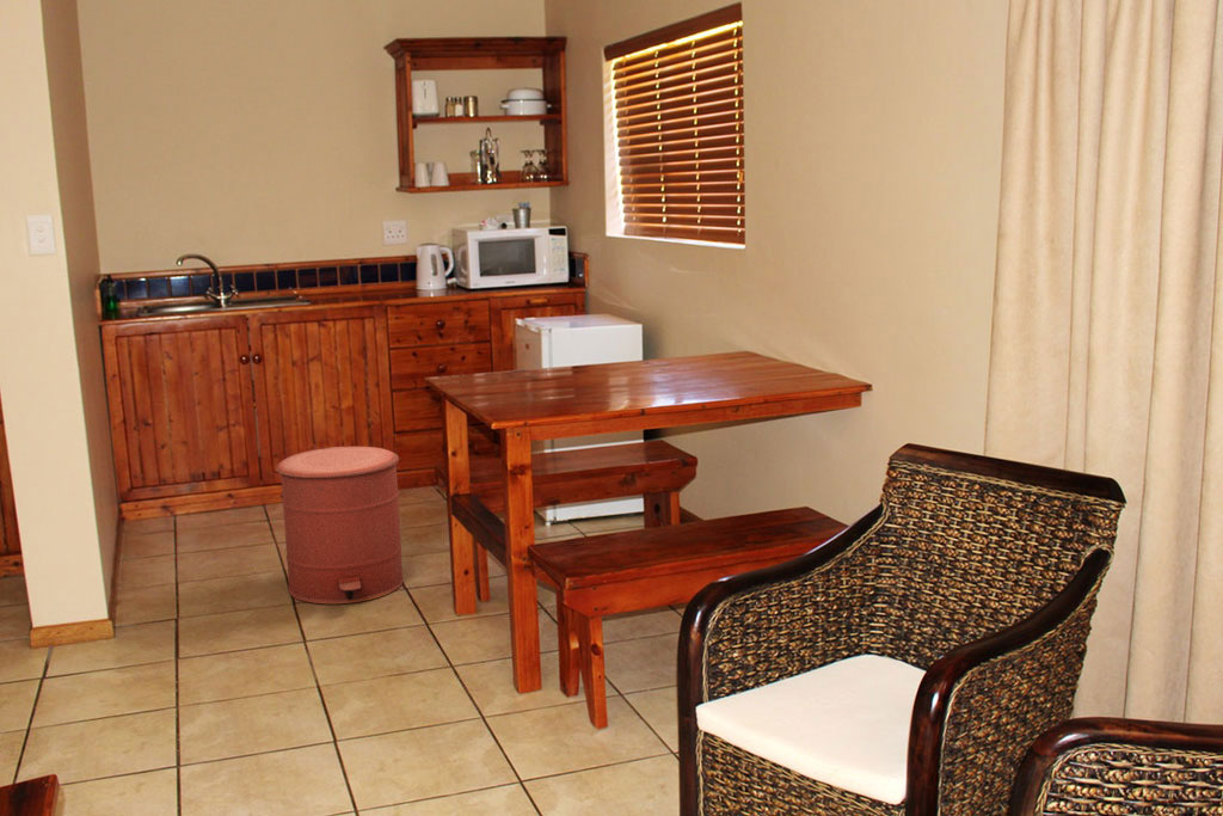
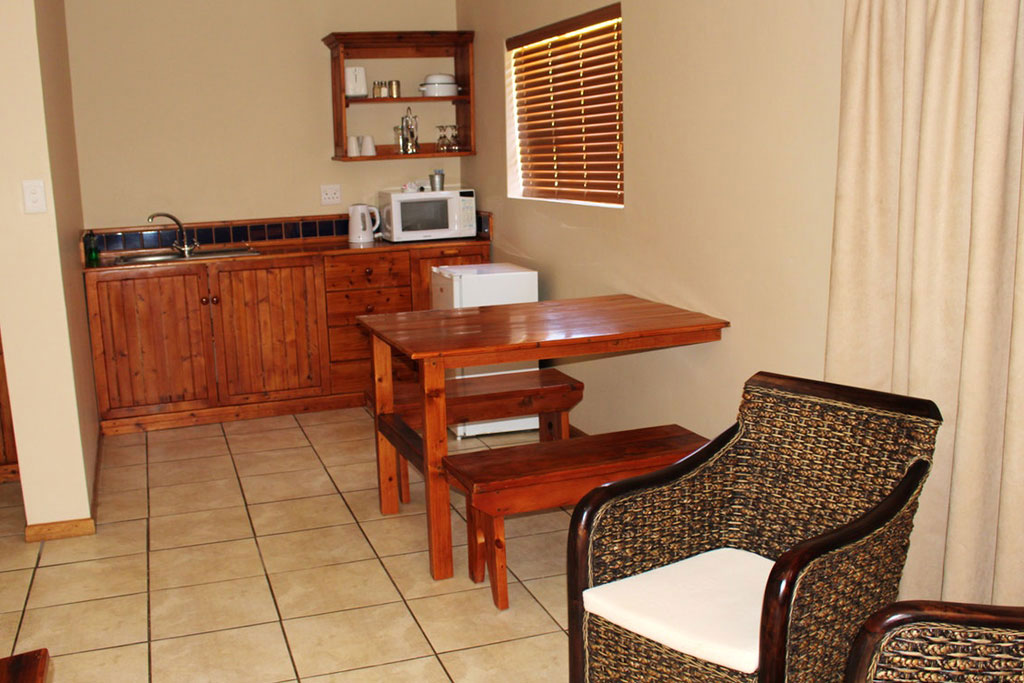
- trash can [275,446,405,605]
